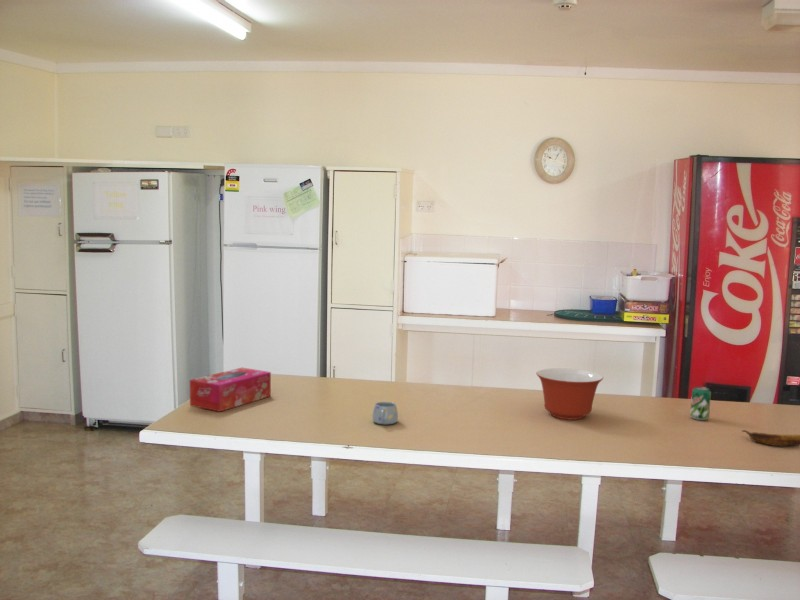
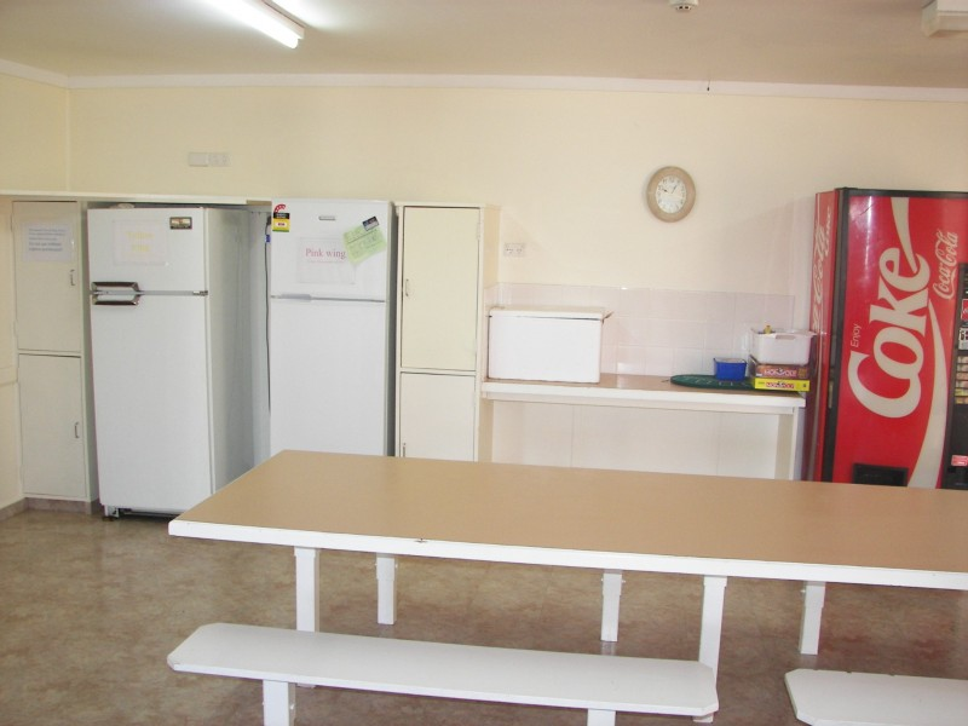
- beverage can [689,386,712,421]
- tissue box [189,367,272,413]
- mug [371,401,399,426]
- mixing bowl [535,367,604,421]
- banana [741,429,800,447]
